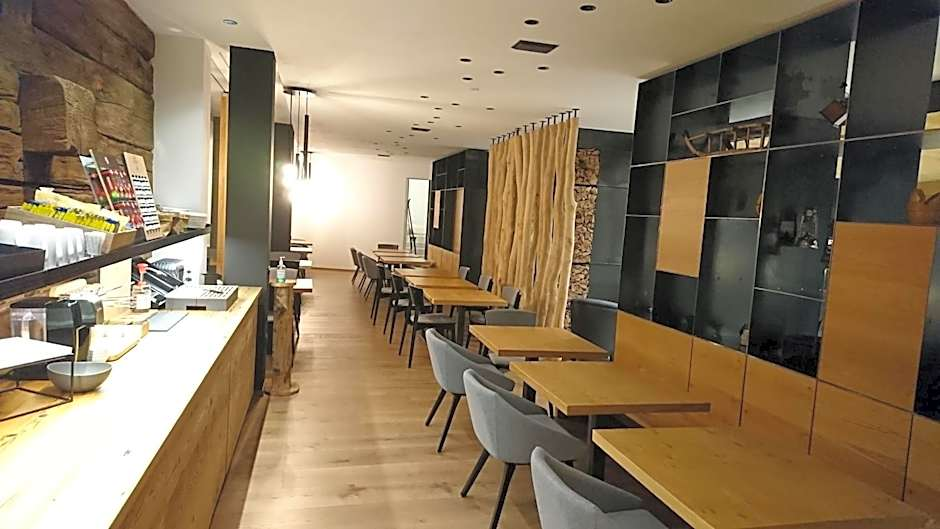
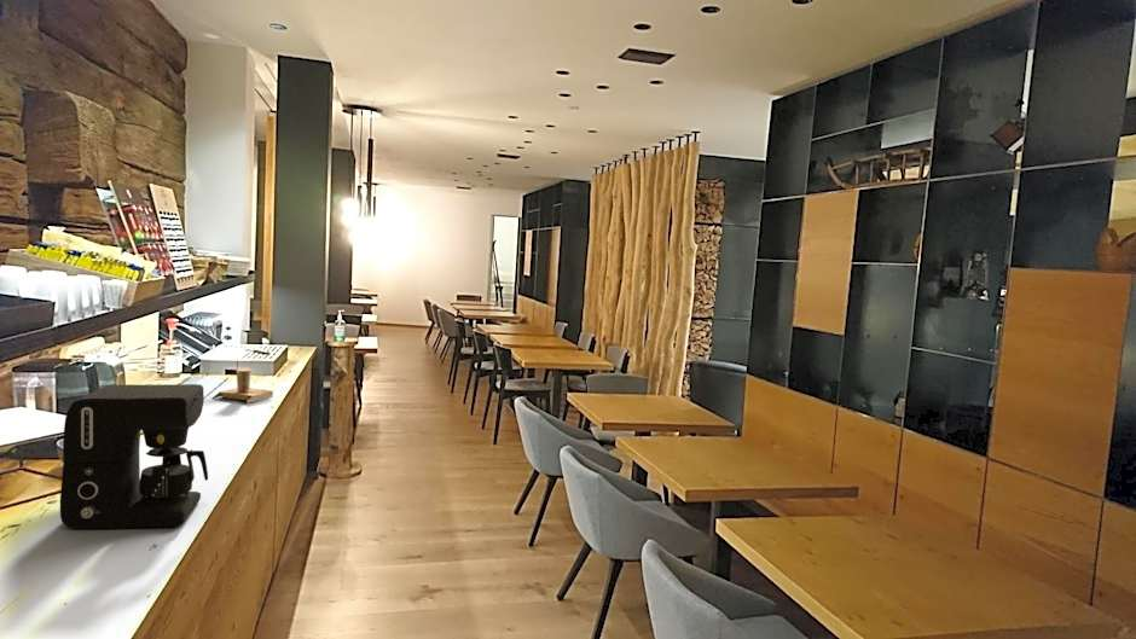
+ coffee maker [59,383,209,530]
+ cup [211,368,274,405]
